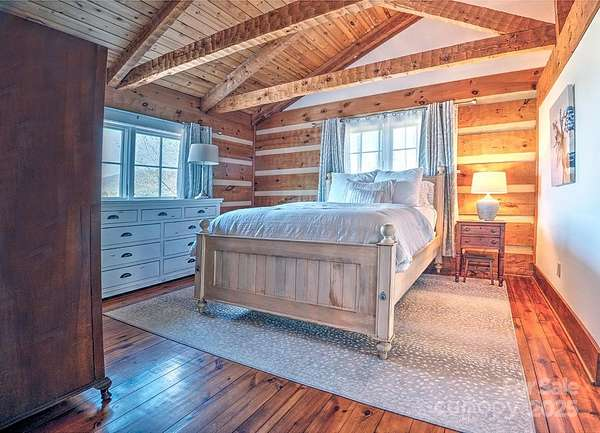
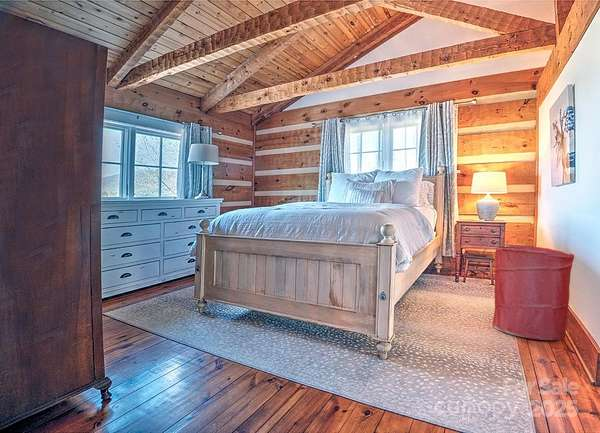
+ laundry hamper [492,245,575,341]
